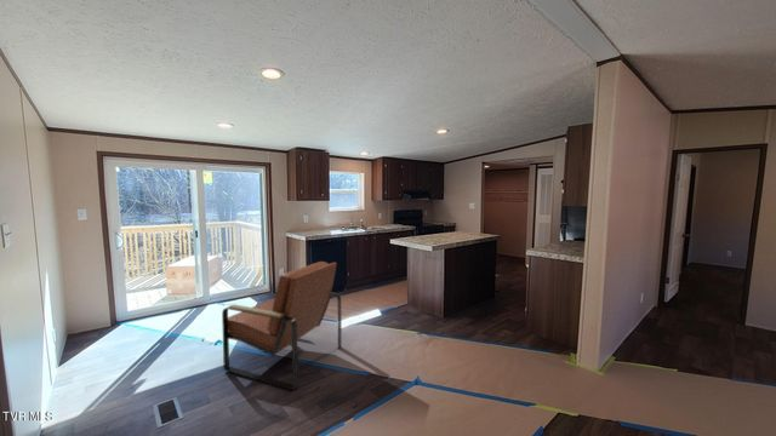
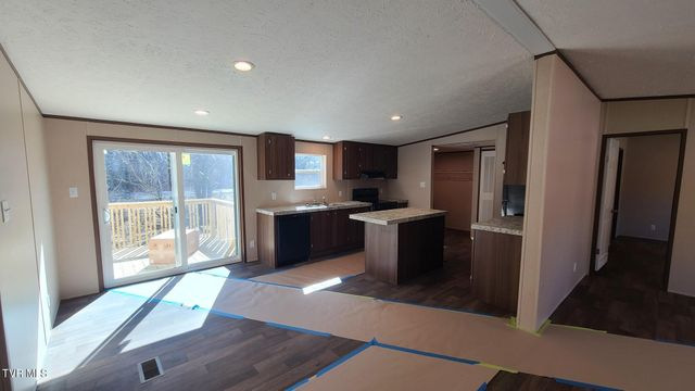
- armchair [221,260,342,391]
